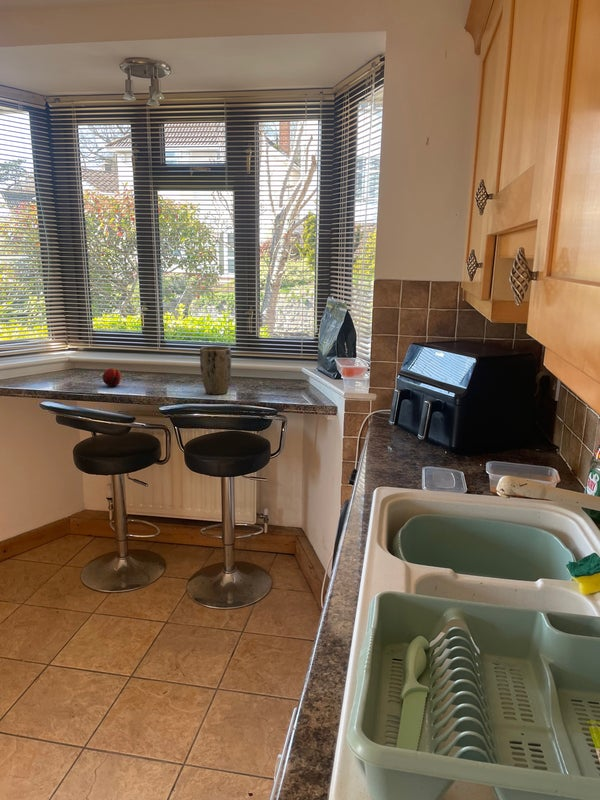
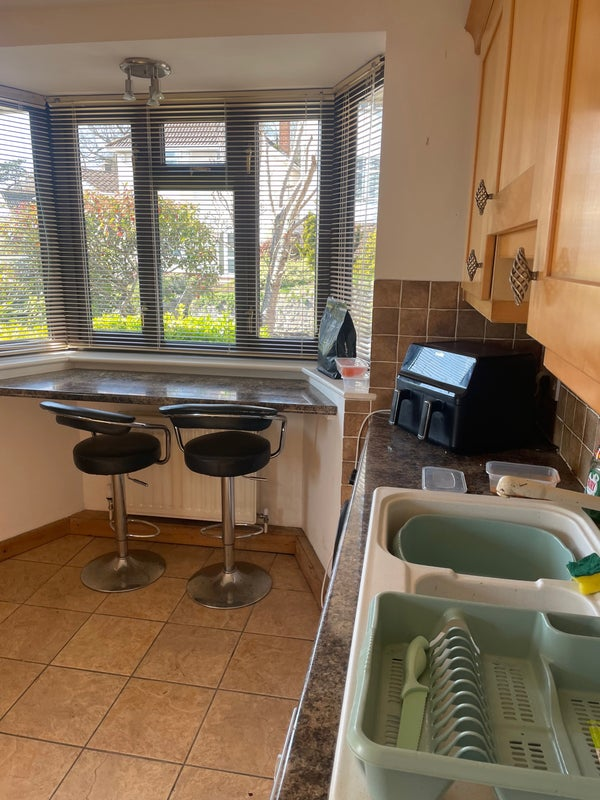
- plant pot [199,345,232,396]
- fruit [102,368,122,387]
